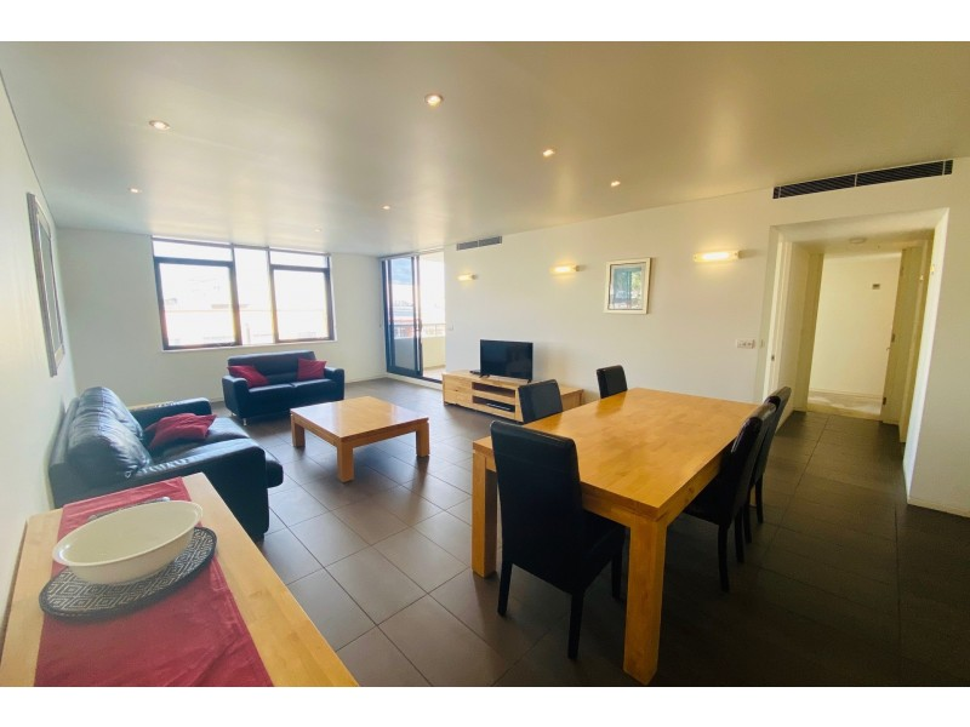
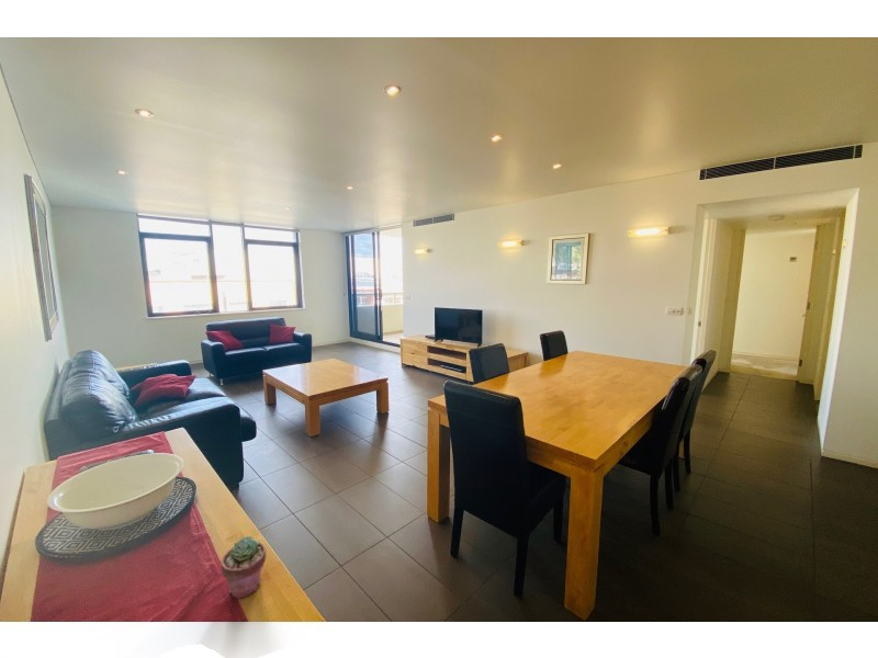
+ potted succulent [221,535,267,600]
